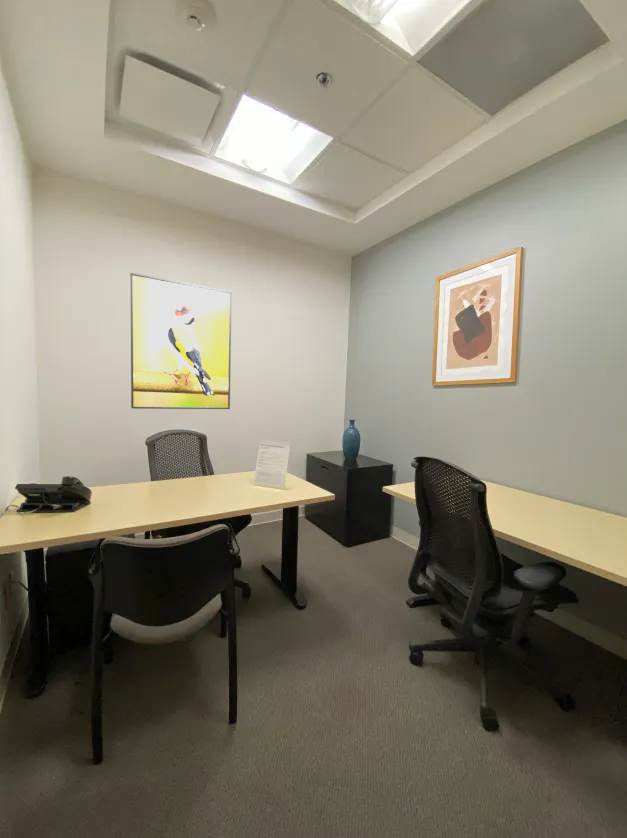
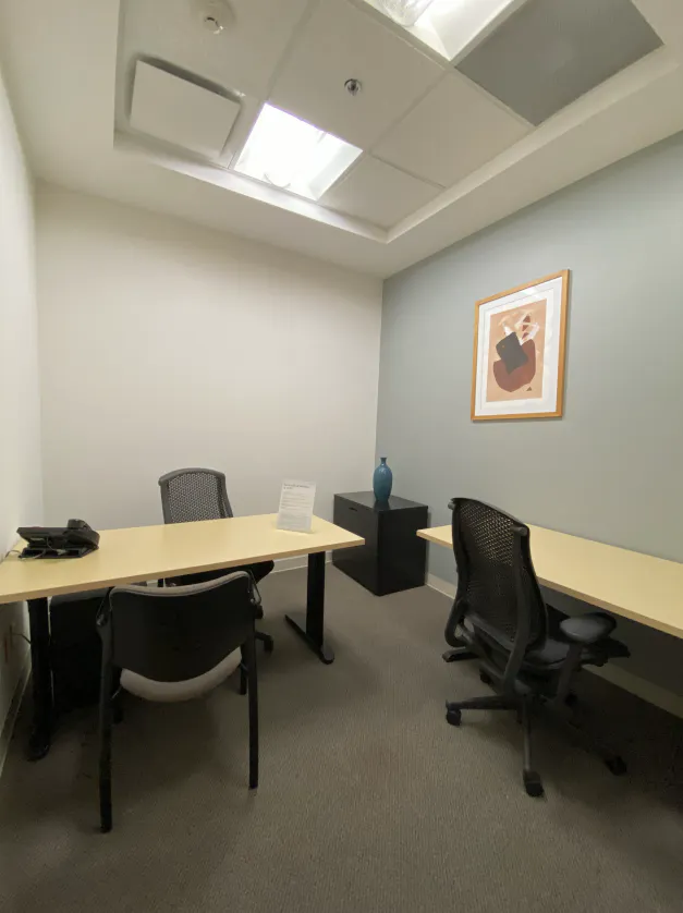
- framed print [130,272,233,410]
